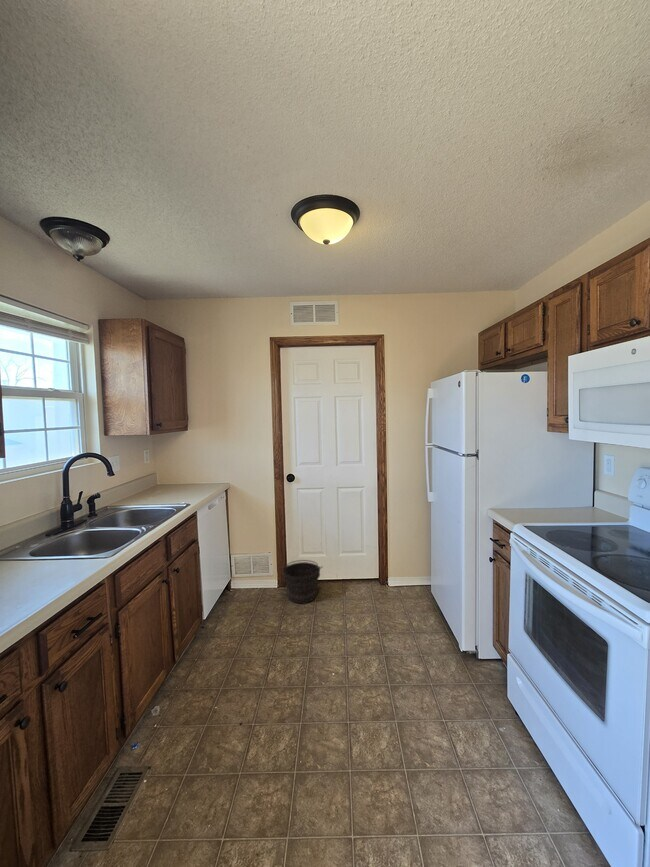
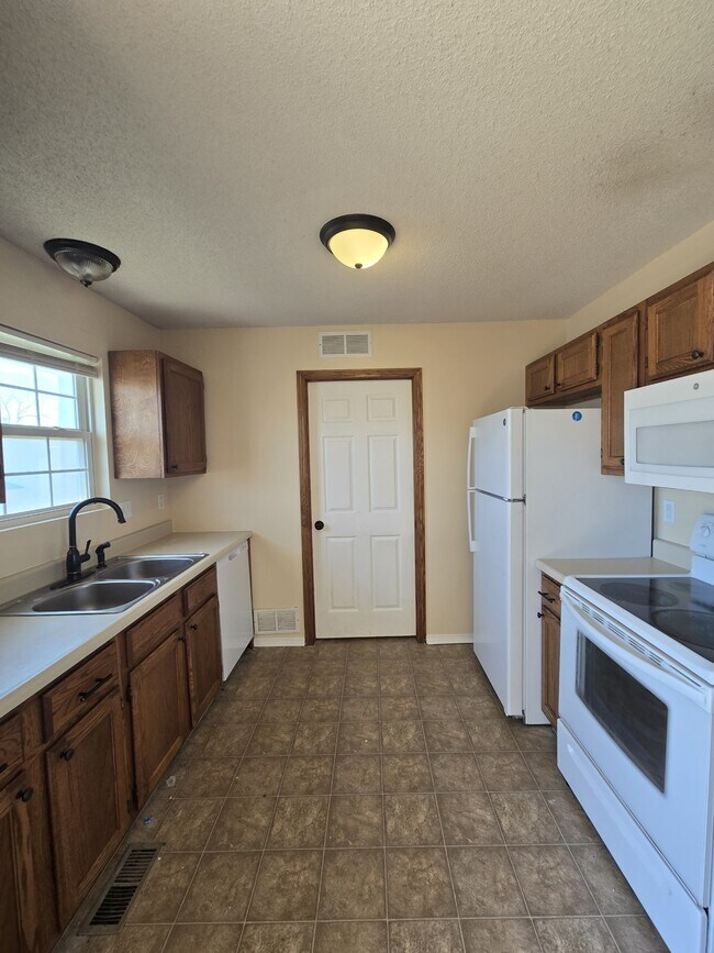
- bucket [280,559,324,604]
